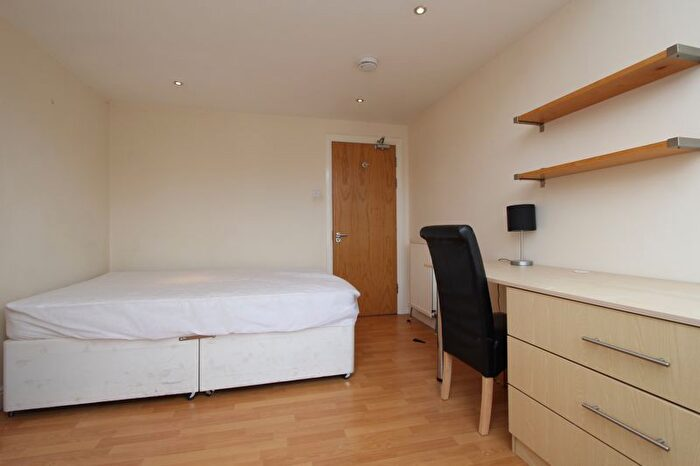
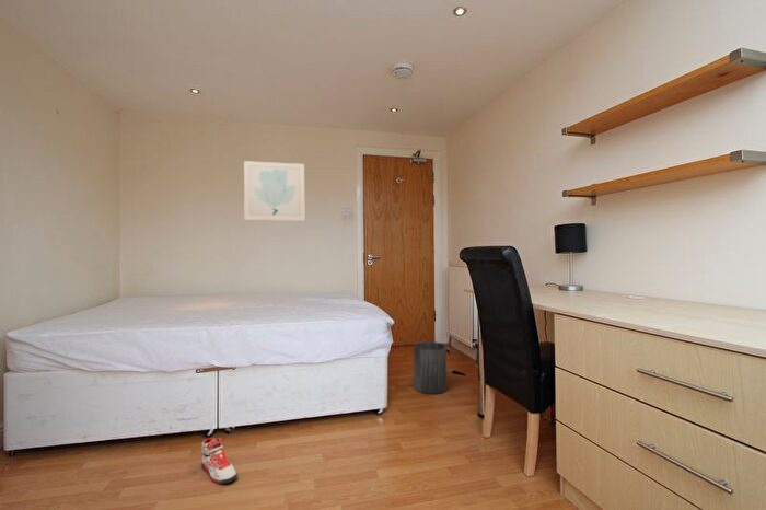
+ sneaker [200,437,239,485]
+ wall art [243,160,306,221]
+ trash can [413,340,449,395]
